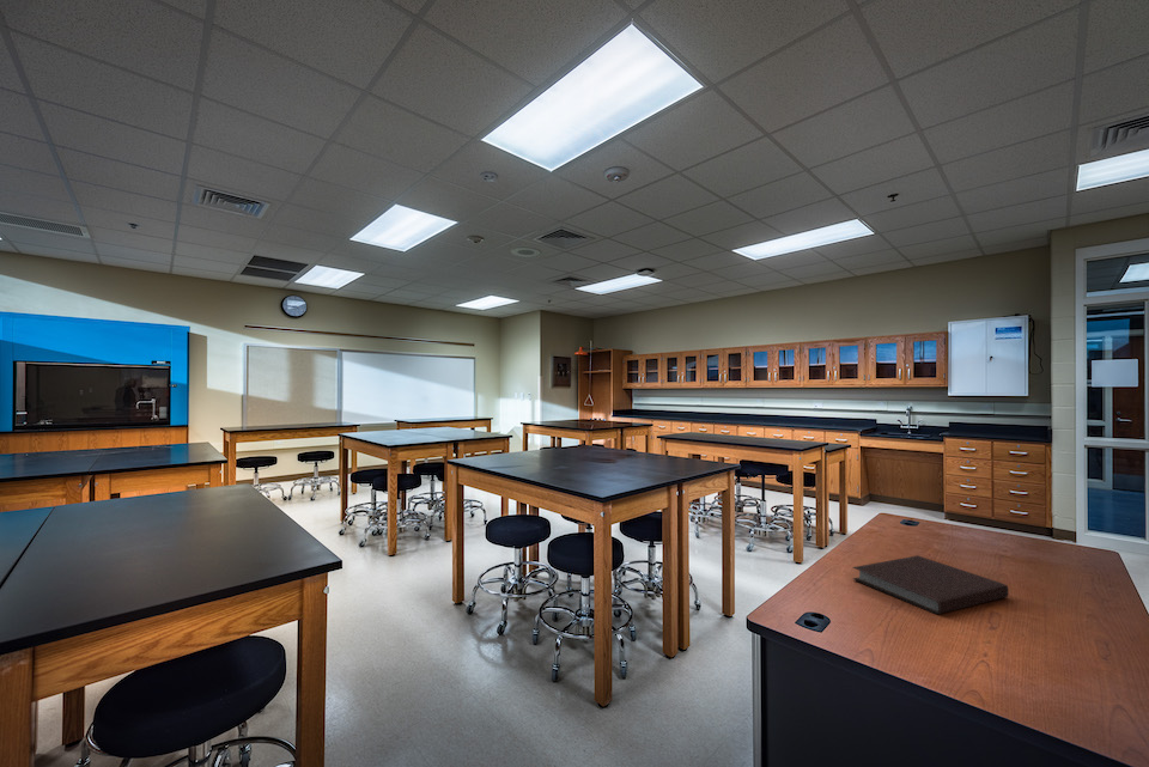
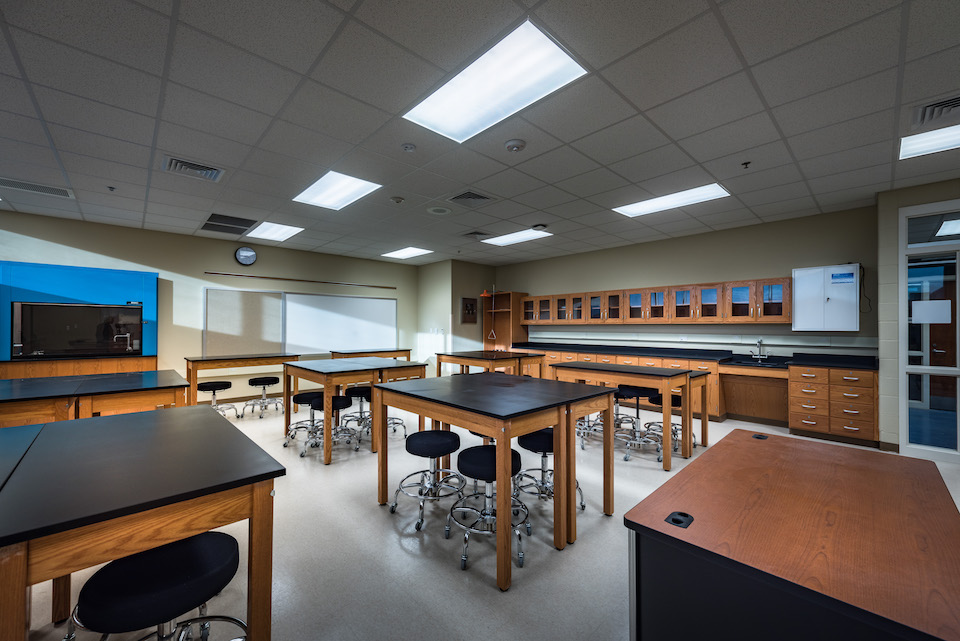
- notebook [852,554,1009,615]
